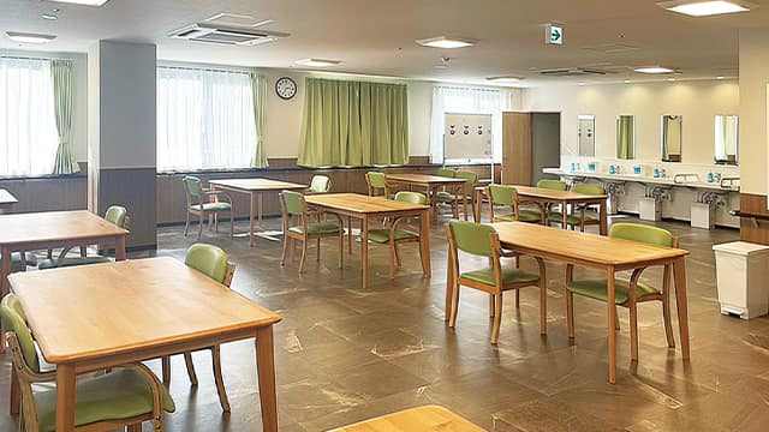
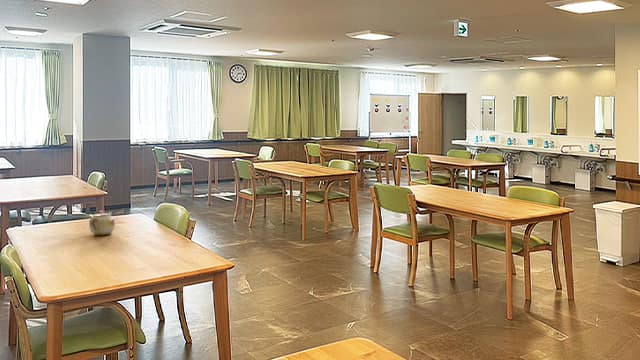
+ teapot [88,210,116,236]
